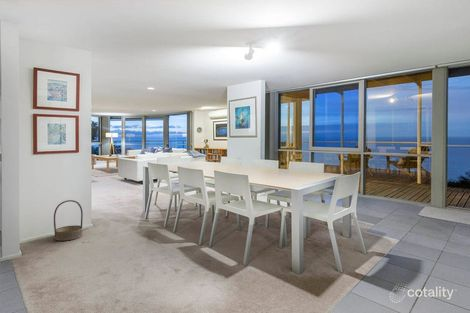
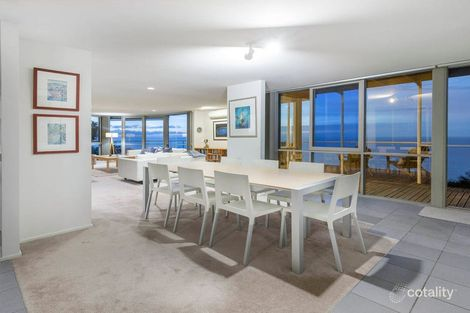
- basket [53,199,84,242]
